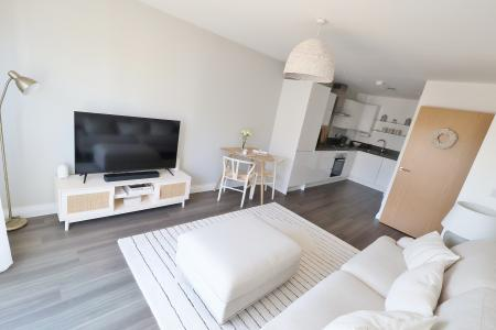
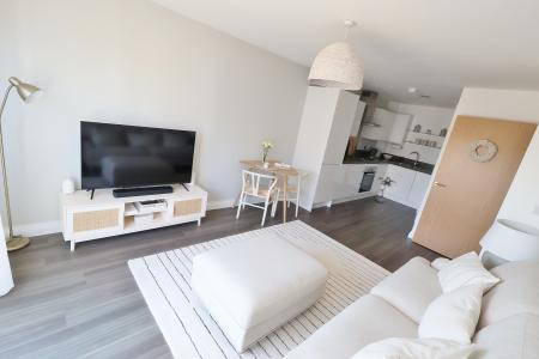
+ potted plant [376,176,398,205]
